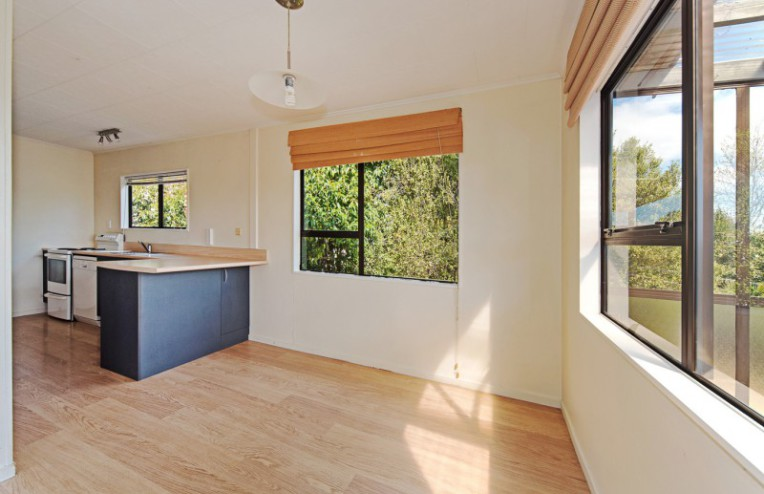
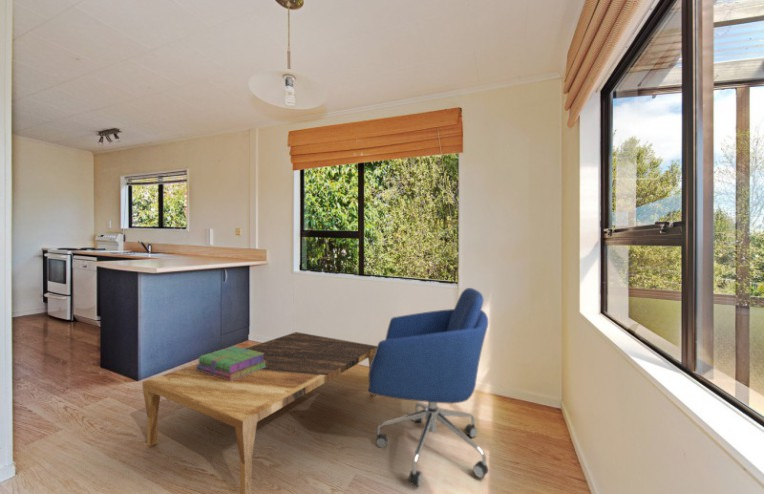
+ chair [368,287,489,488]
+ coffee table [142,331,378,494]
+ stack of books [196,345,266,381]
